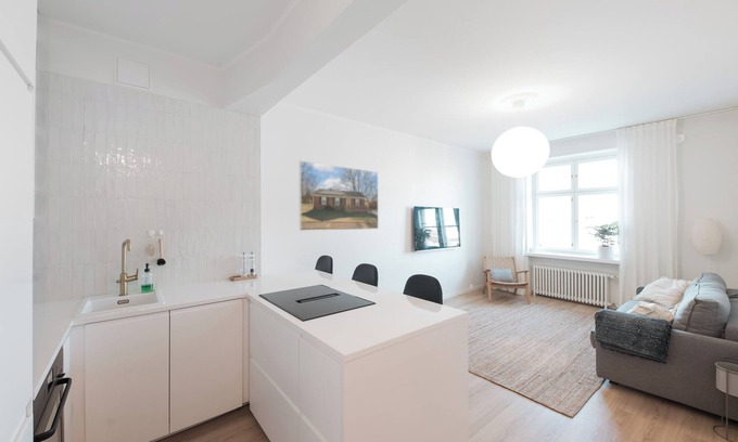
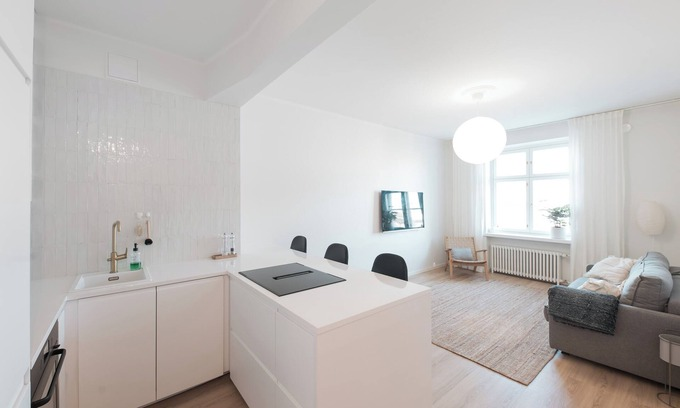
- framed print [298,160,379,232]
